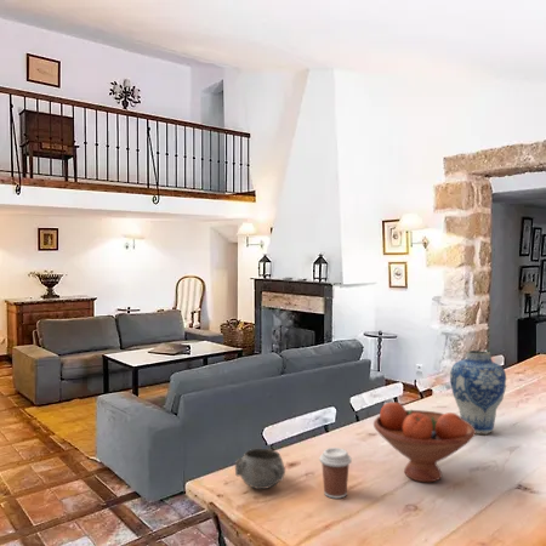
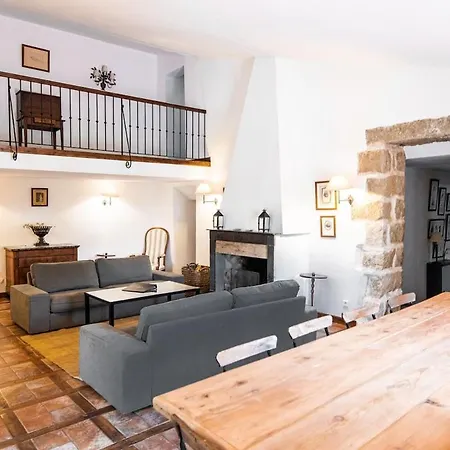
- vase [449,349,507,436]
- decorative bowl [234,448,286,490]
- fruit bowl [372,402,476,483]
- coffee cup [318,447,353,500]
